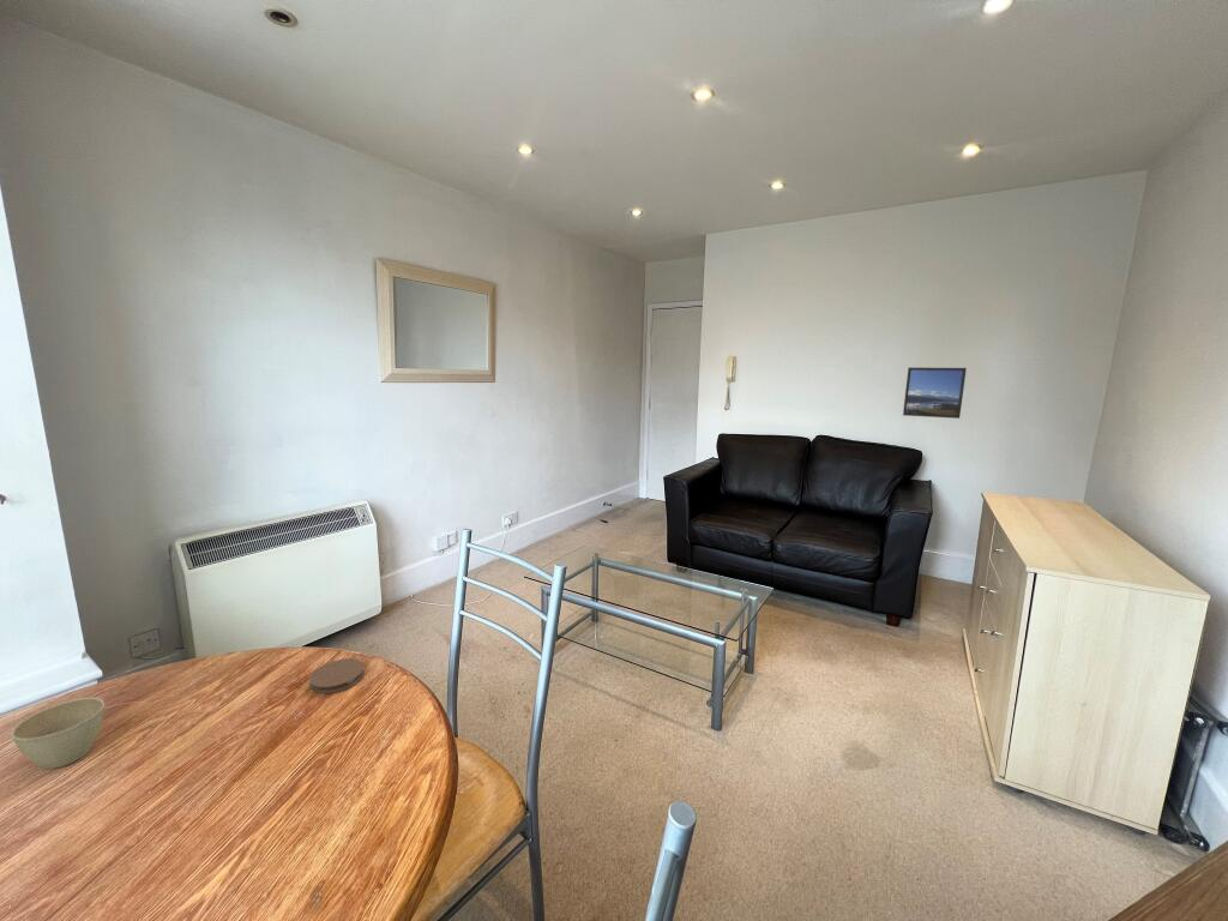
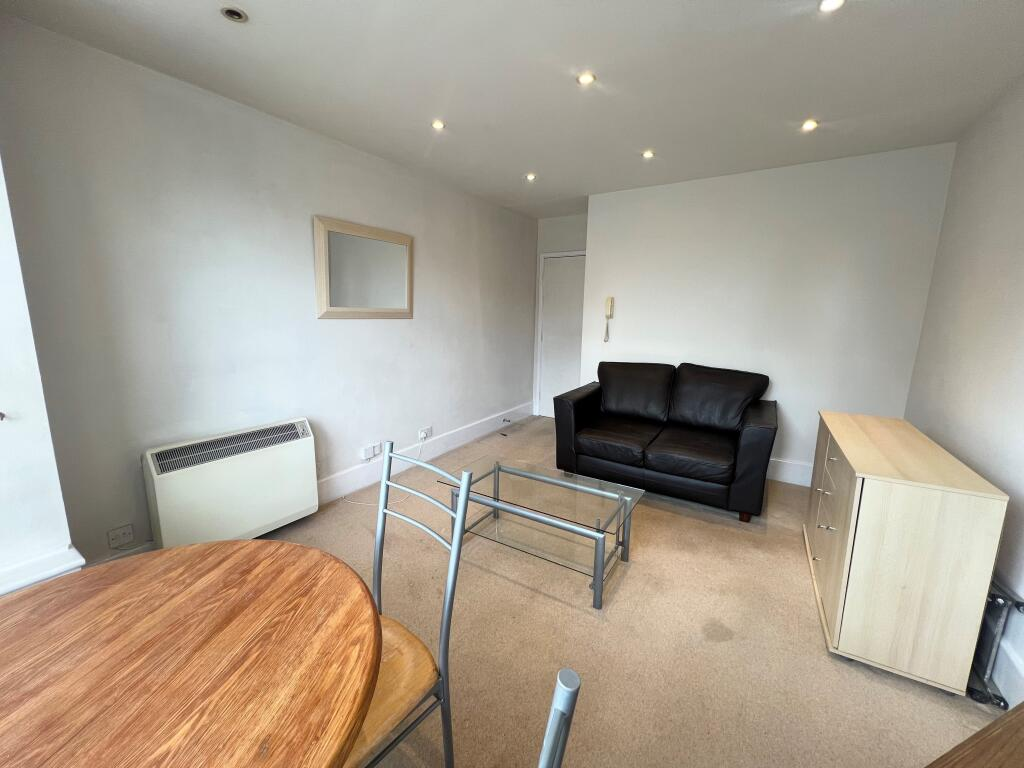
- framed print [902,367,968,420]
- coaster [307,657,366,694]
- flower pot [10,697,106,770]
